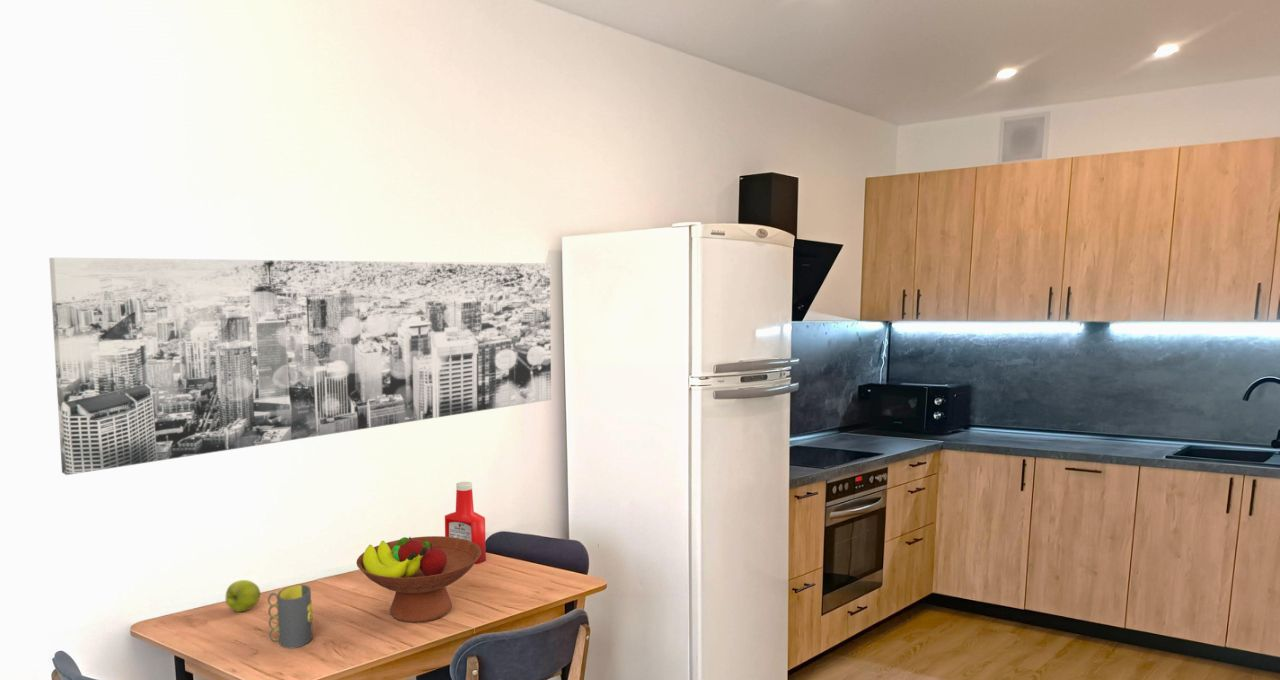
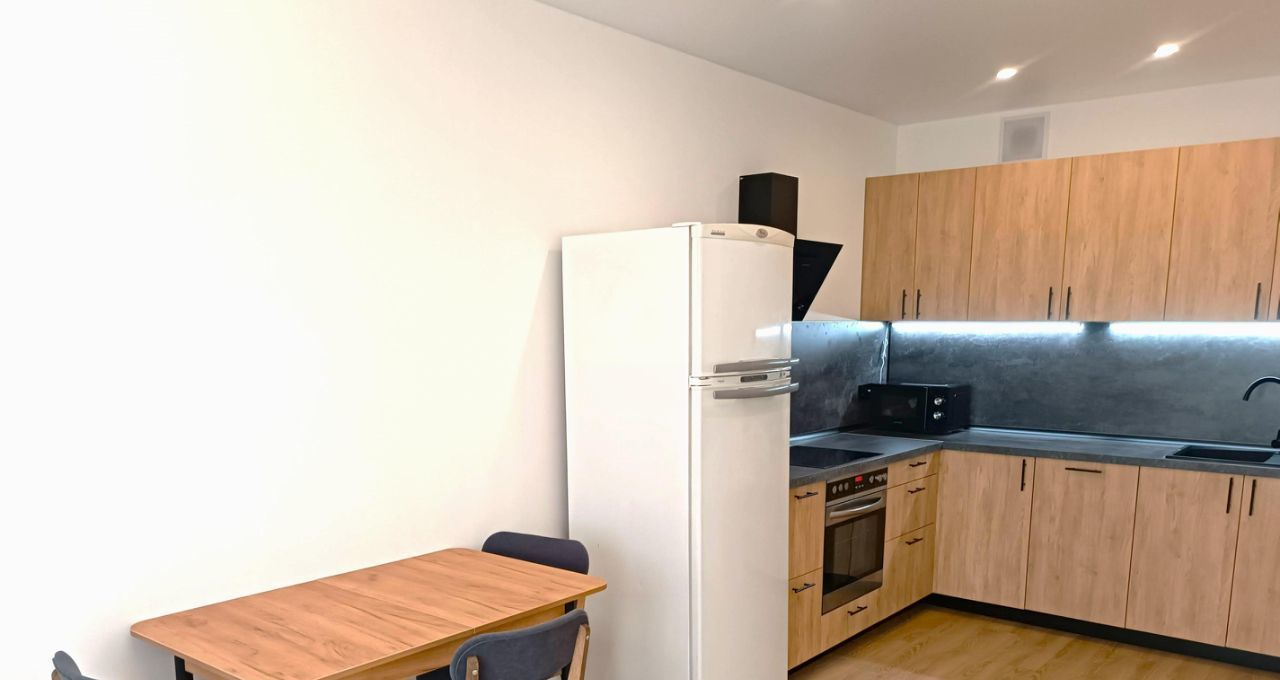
- soap bottle [444,481,487,565]
- wall art [48,257,552,476]
- fruit bowl [355,535,481,624]
- apple [225,579,261,613]
- mug [267,584,314,650]
